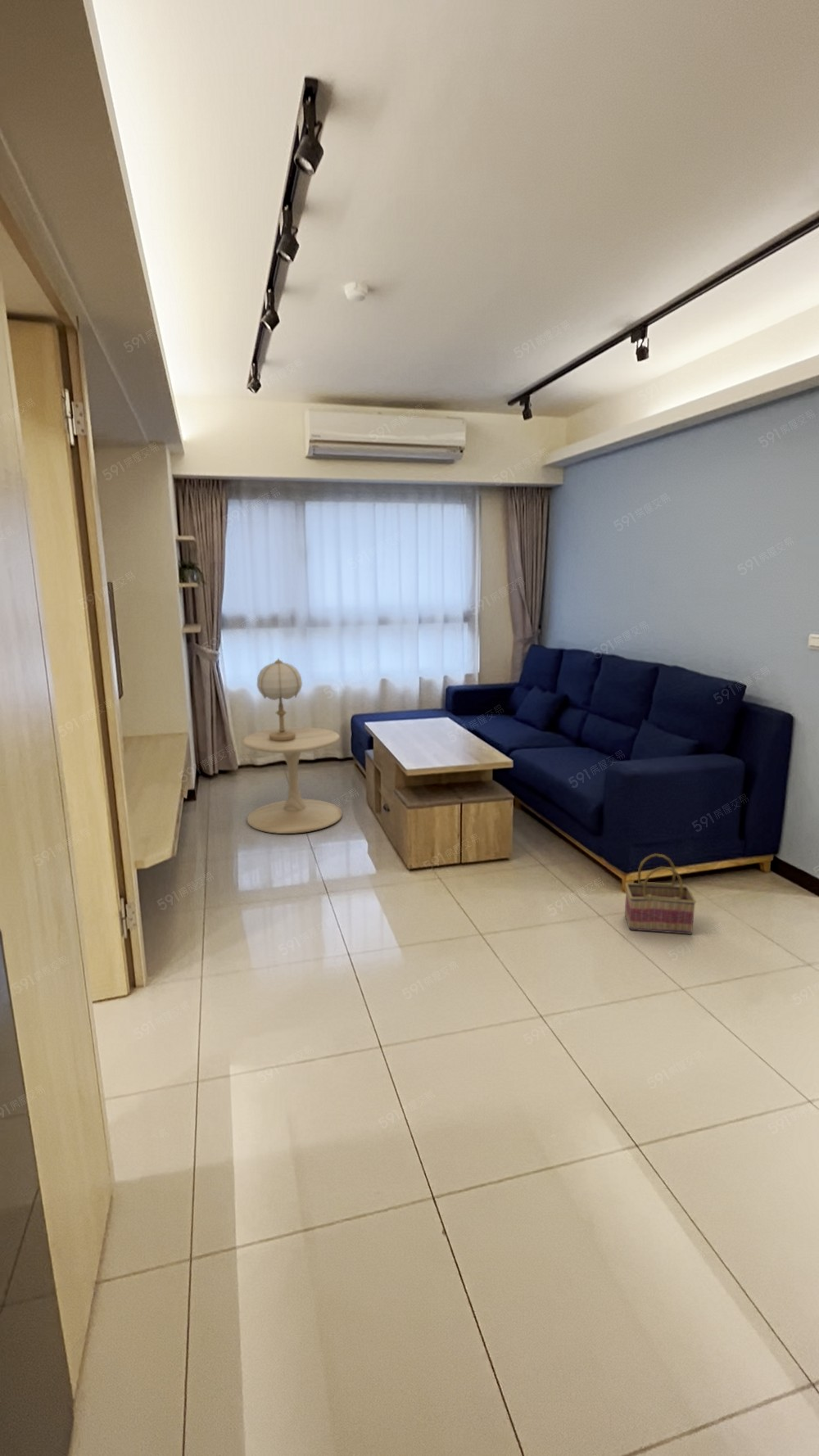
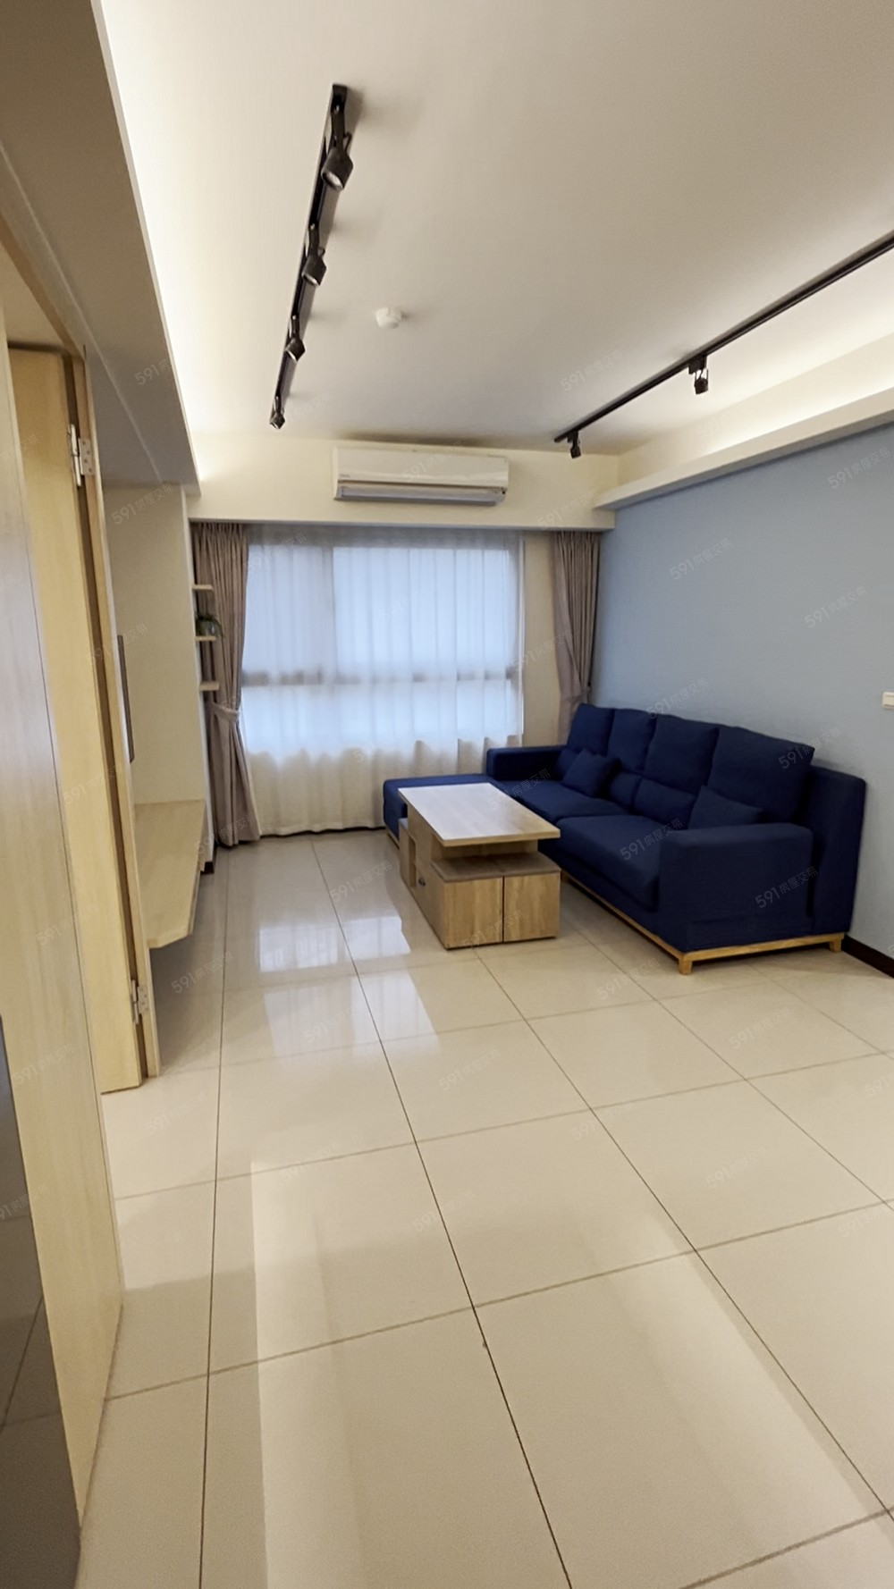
- basket [624,852,697,935]
- table lamp [256,658,303,740]
- side table [241,726,343,834]
